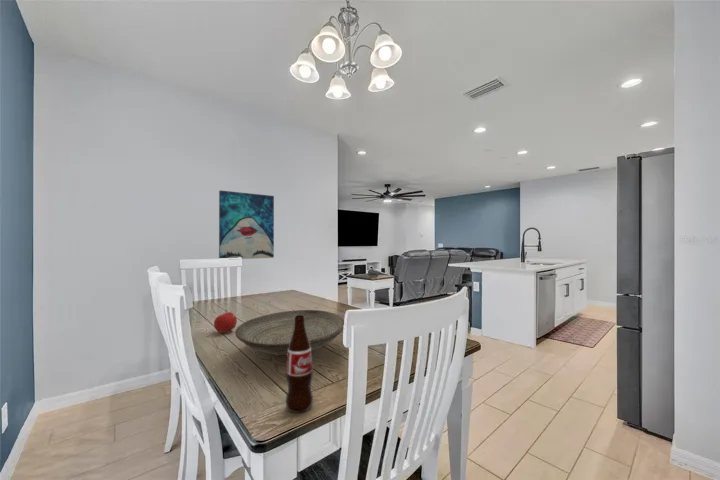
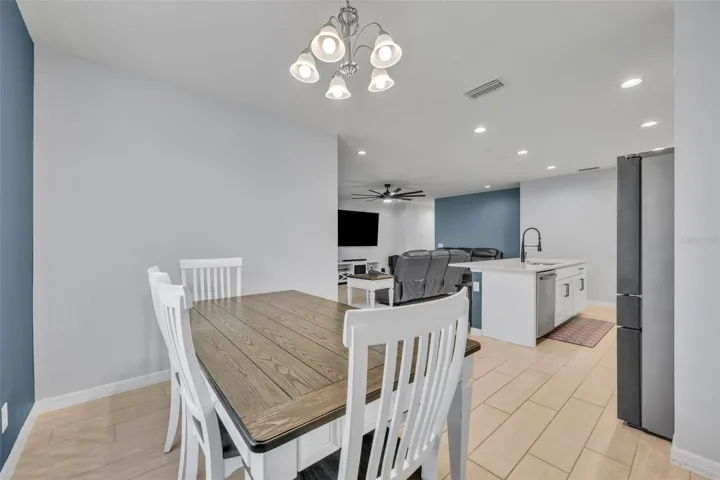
- wall art [218,189,275,260]
- fruit [213,309,238,334]
- decorative bowl [234,309,345,359]
- bottle [285,315,314,414]
